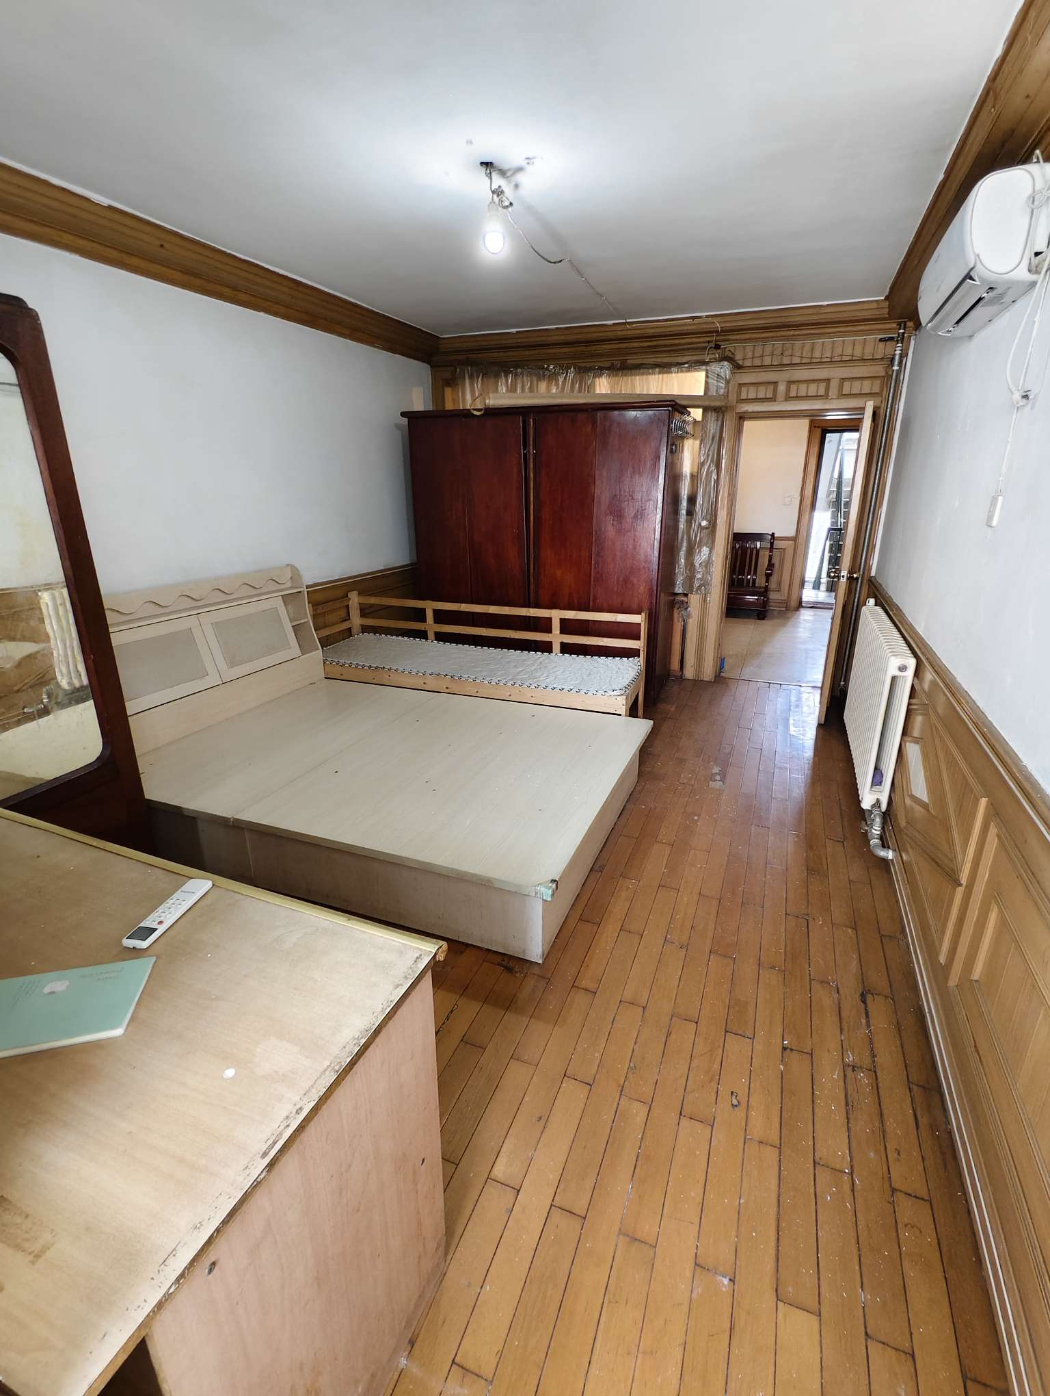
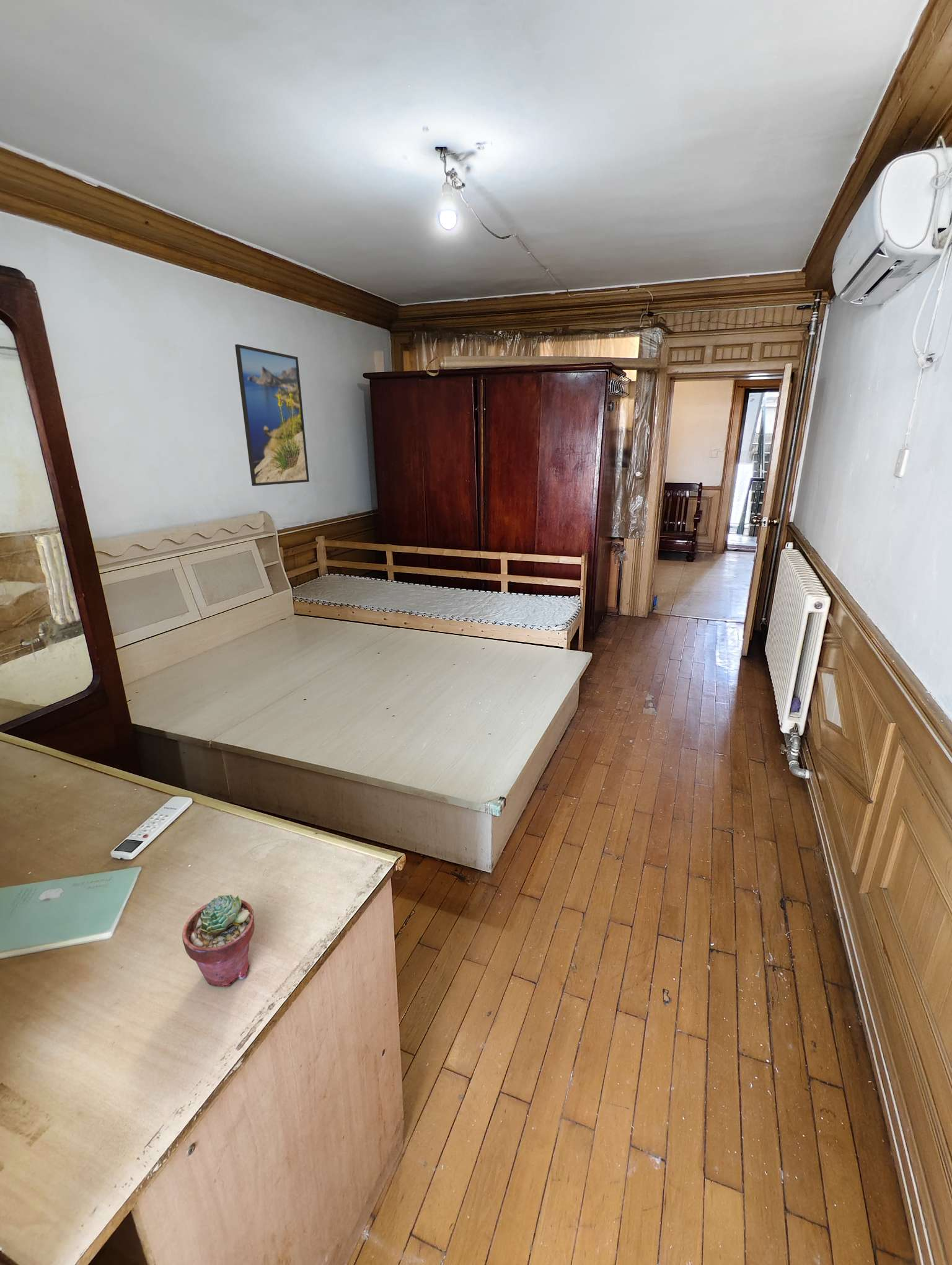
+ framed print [234,344,310,487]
+ potted succulent [182,894,255,988]
